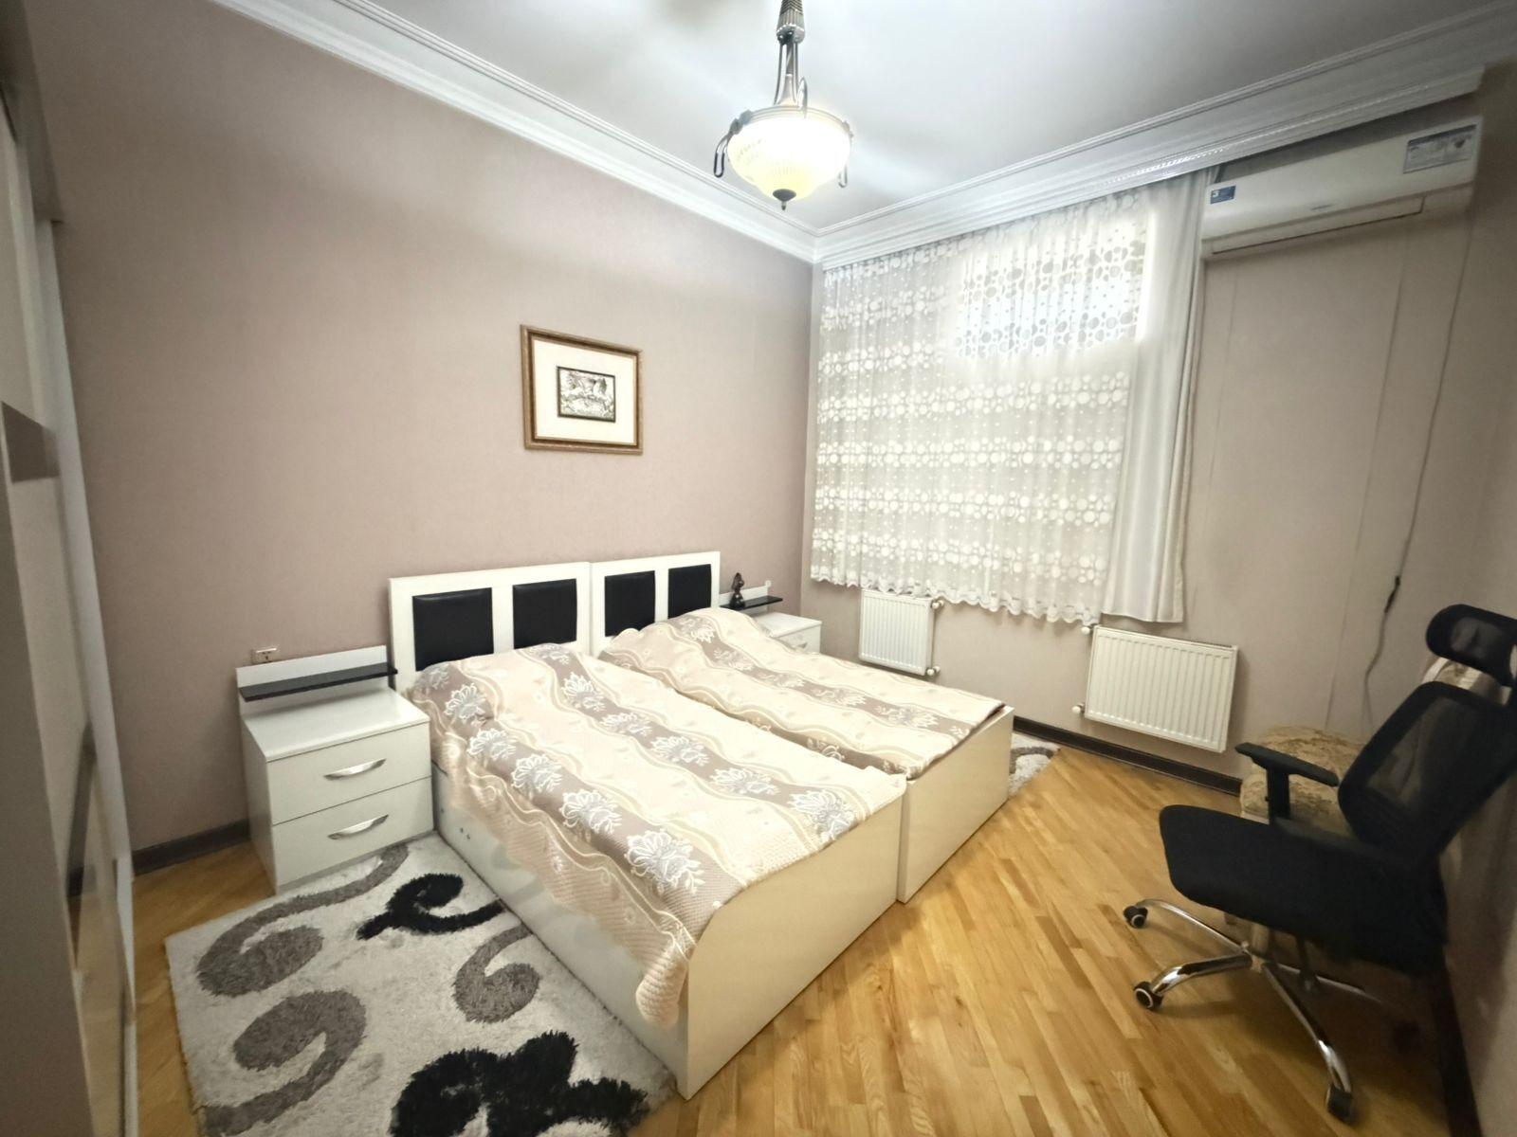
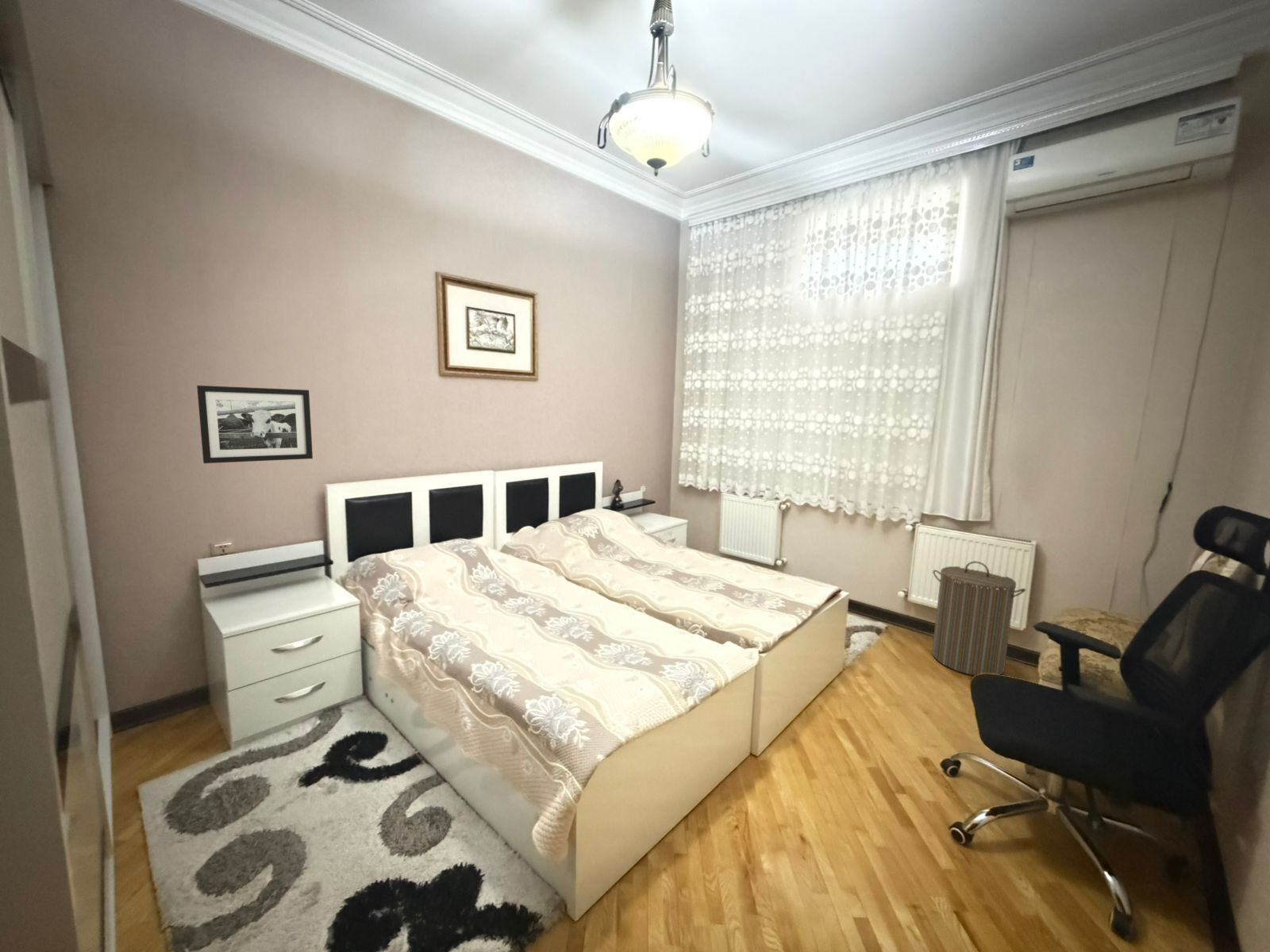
+ laundry hamper [931,560,1026,676]
+ picture frame [196,385,314,464]
